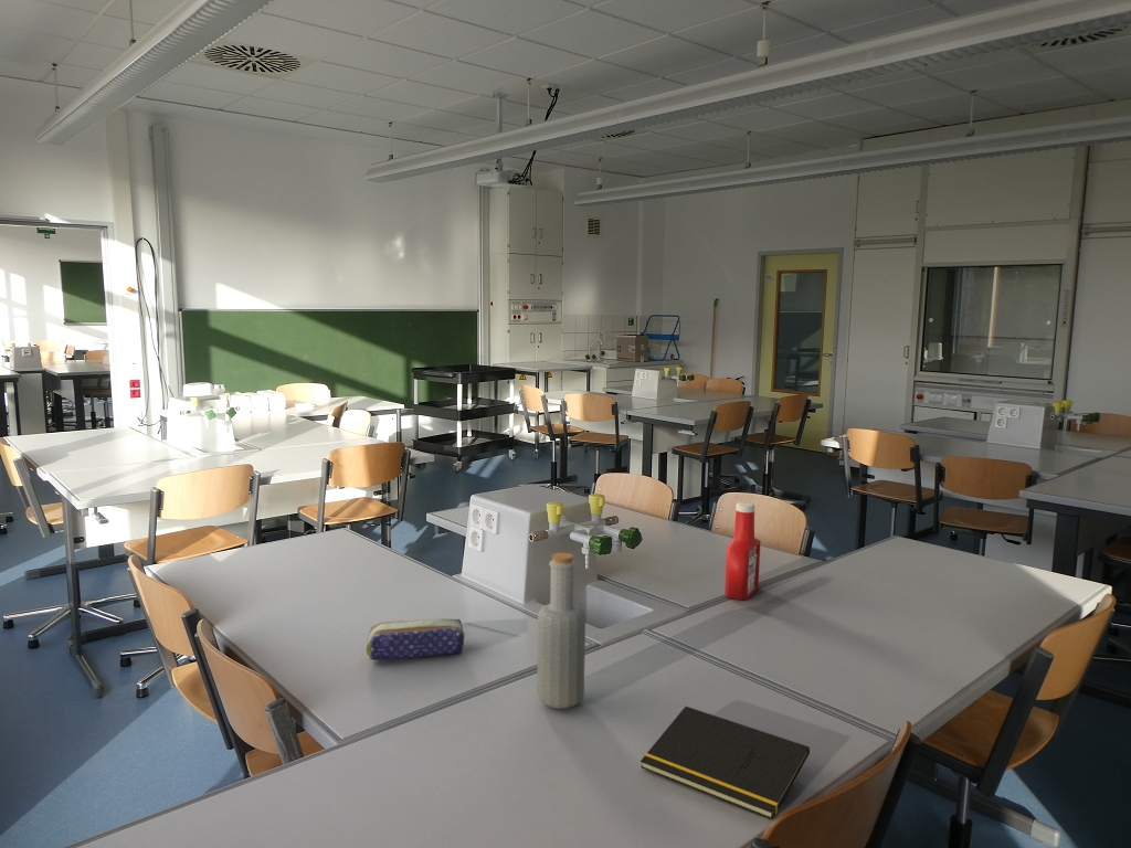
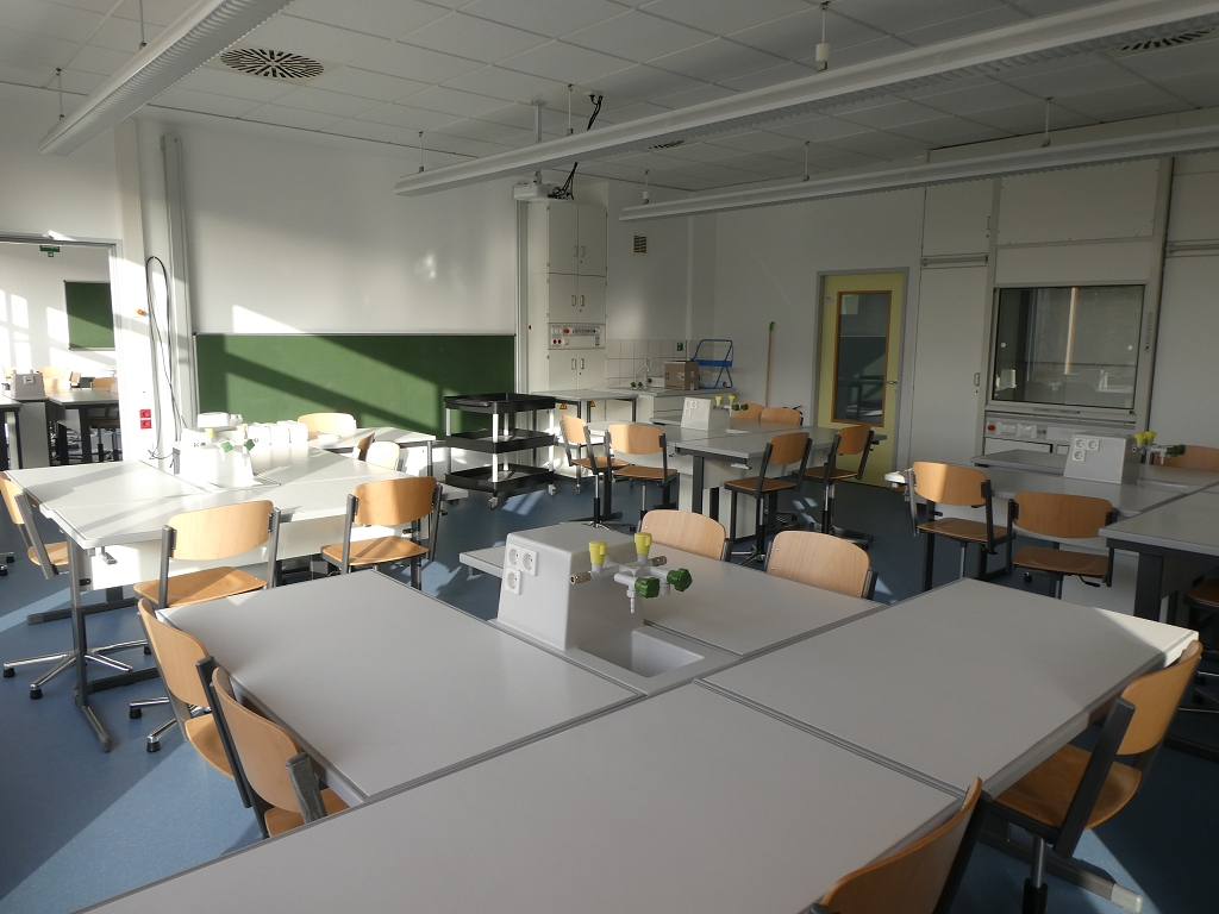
- notepad [640,706,811,820]
- soap bottle [723,501,762,601]
- bottle [536,552,586,710]
- pencil case [366,617,465,661]
